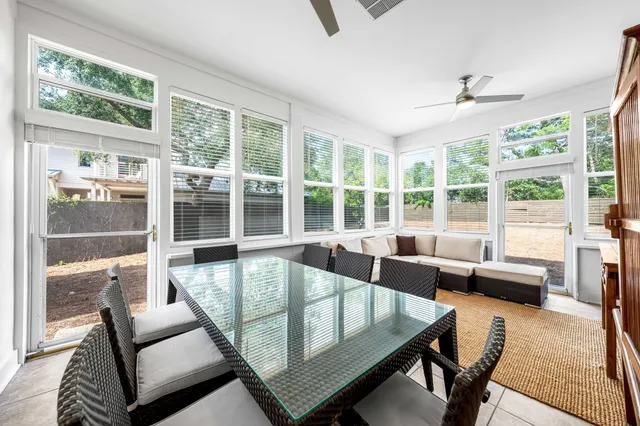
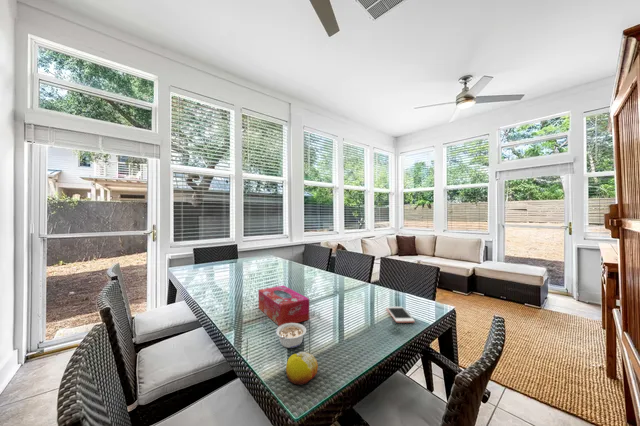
+ tissue box [257,284,311,327]
+ cell phone [385,306,416,324]
+ legume [275,323,307,349]
+ fruit [285,351,319,386]
